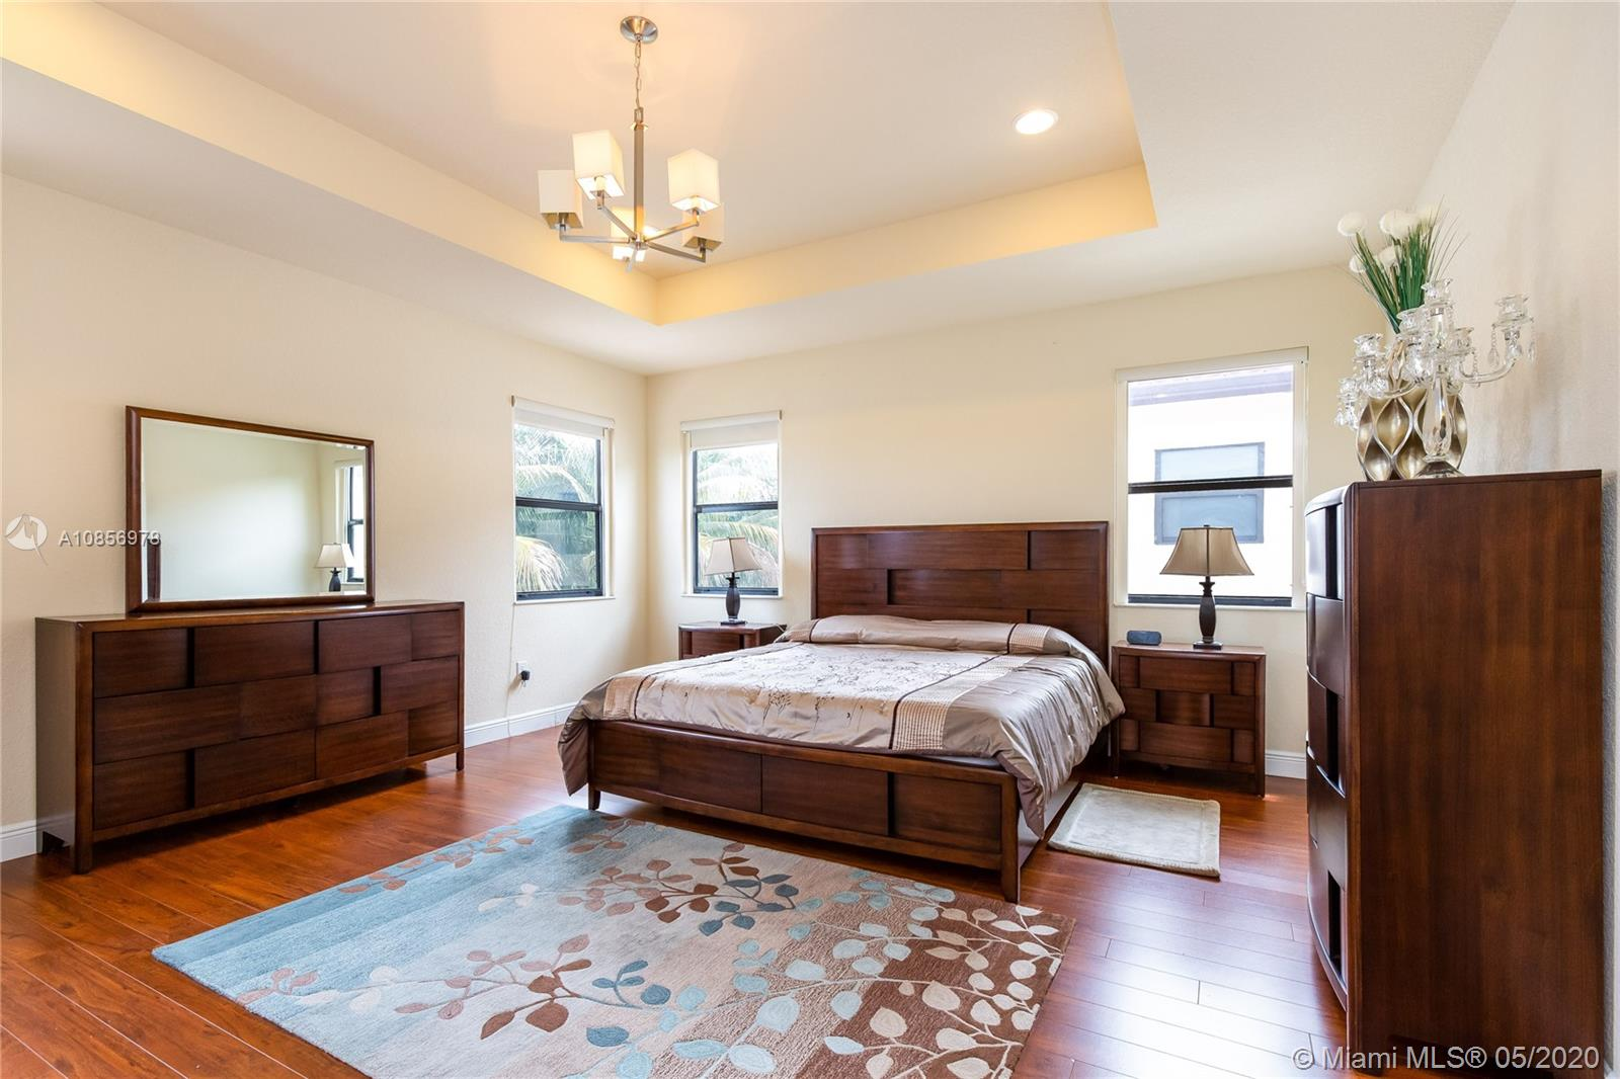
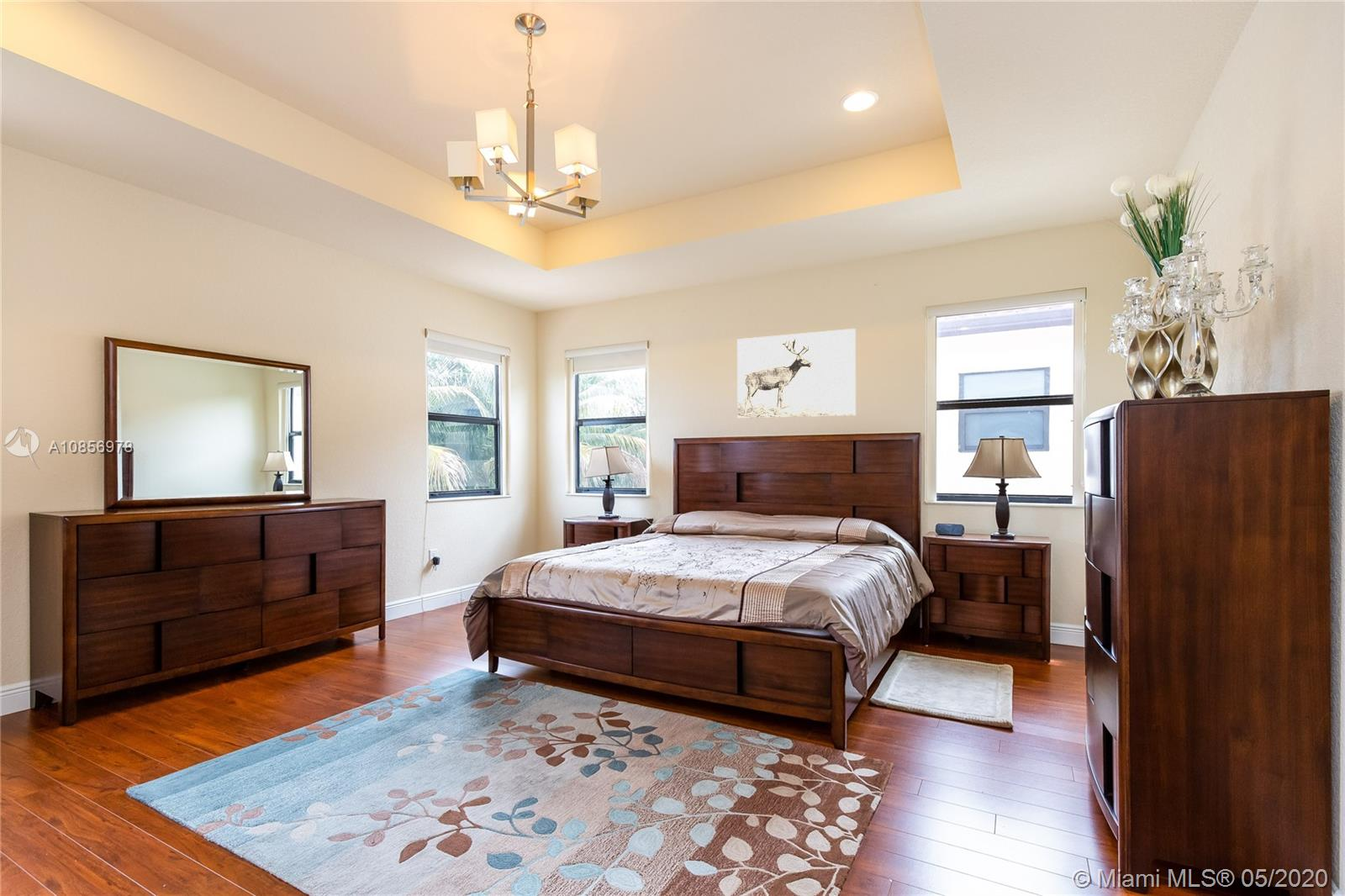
+ wall art [736,328,857,419]
